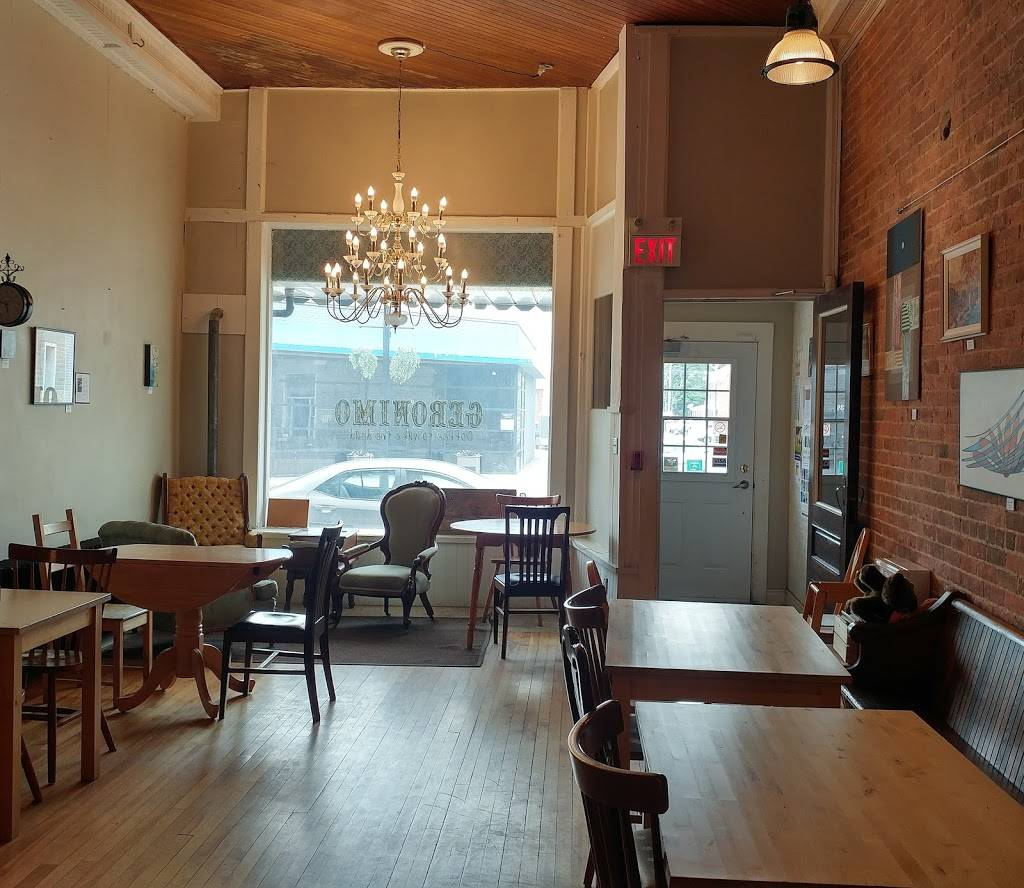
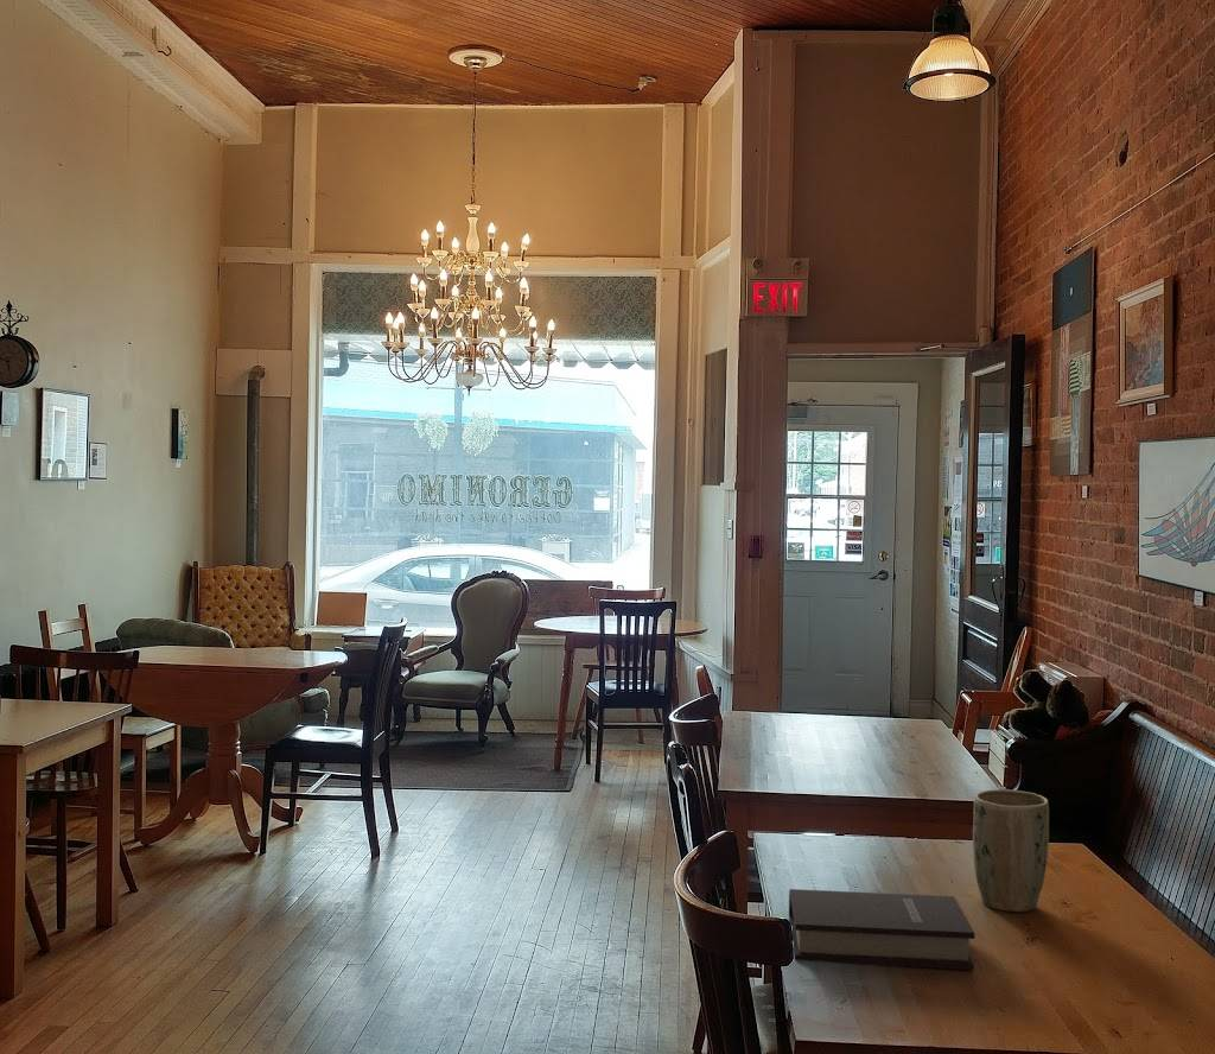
+ book [788,888,975,971]
+ plant pot [972,788,1050,913]
